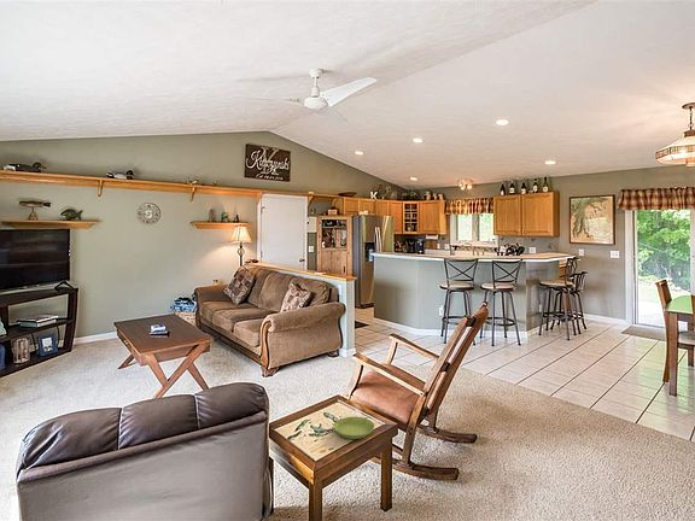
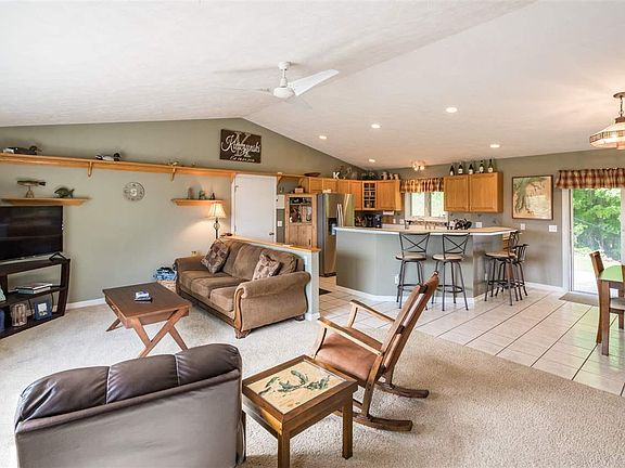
- saucer [333,416,375,440]
